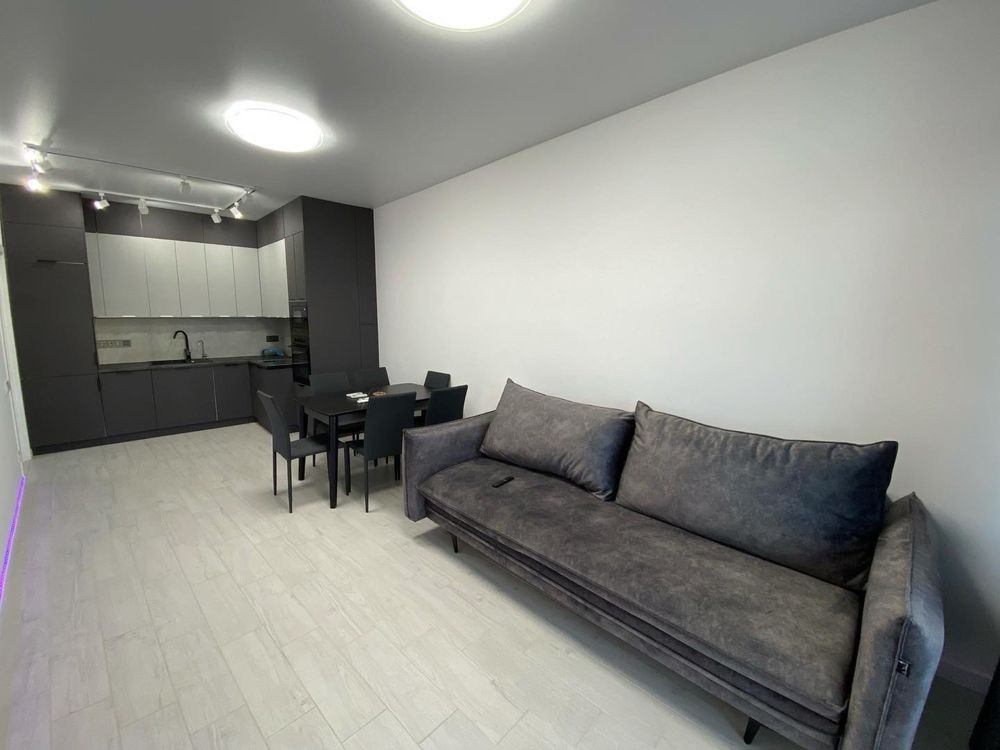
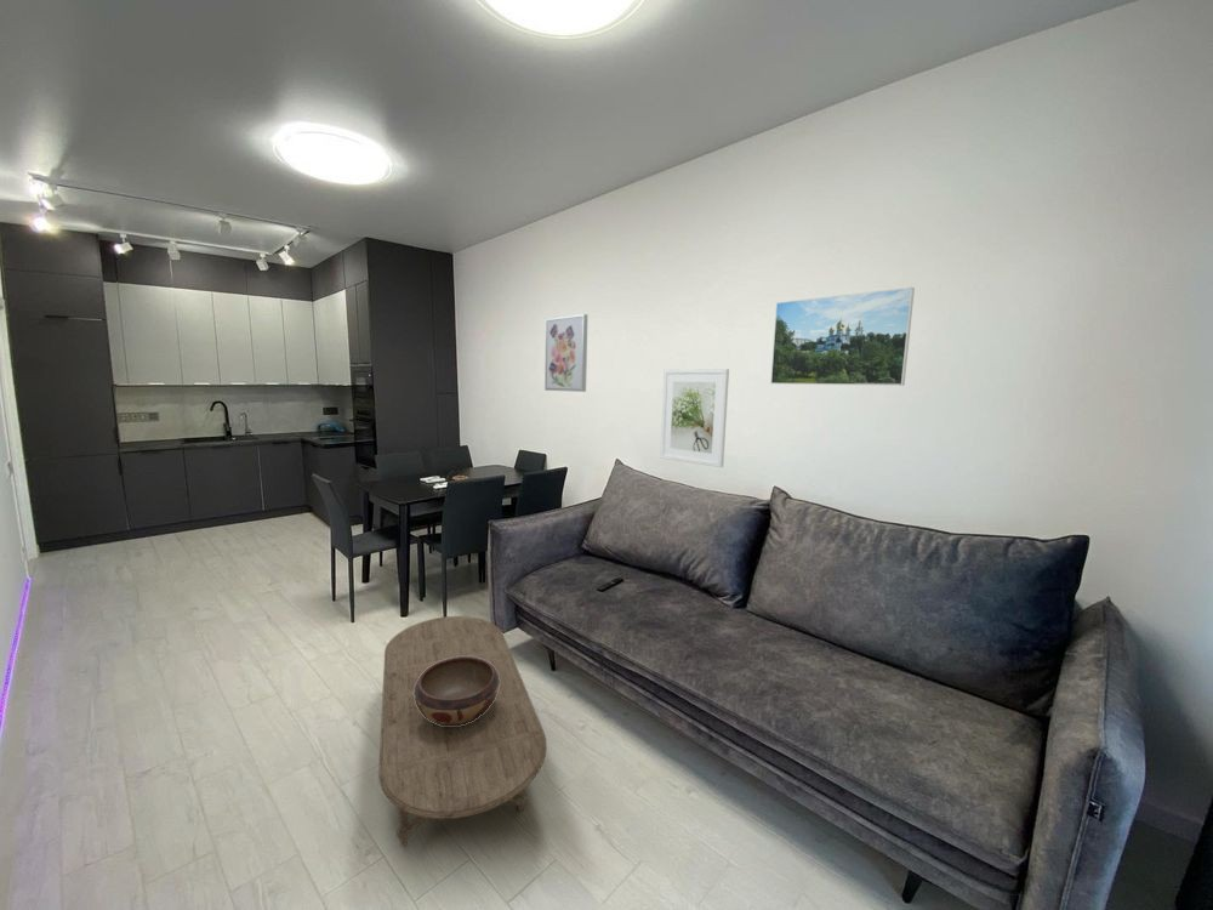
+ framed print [659,368,730,468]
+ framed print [769,286,916,387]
+ decorative bowl [414,656,500,726]
+ coffee table [377,615,547,848]
+ wall art [543,313,590,393]
